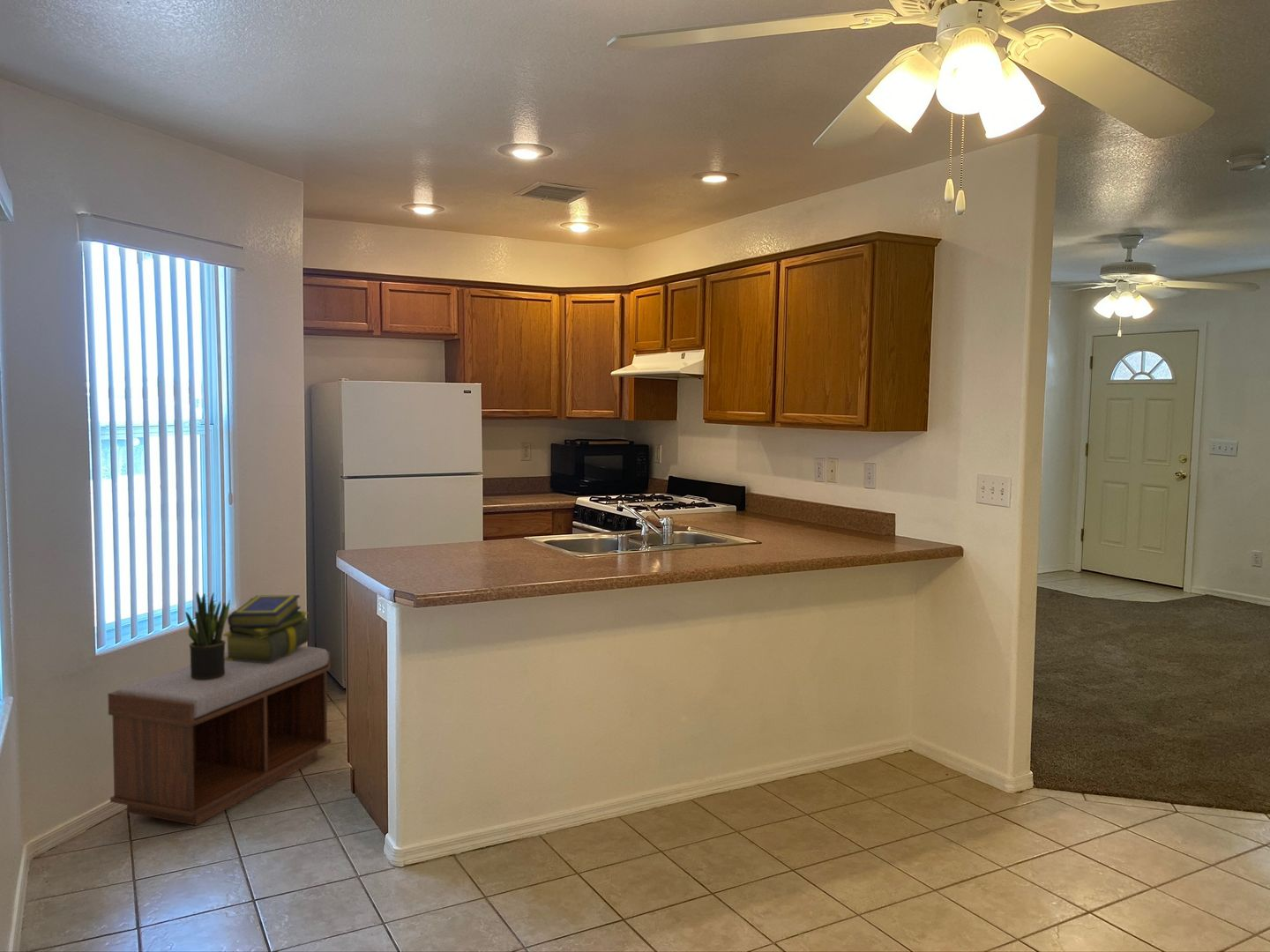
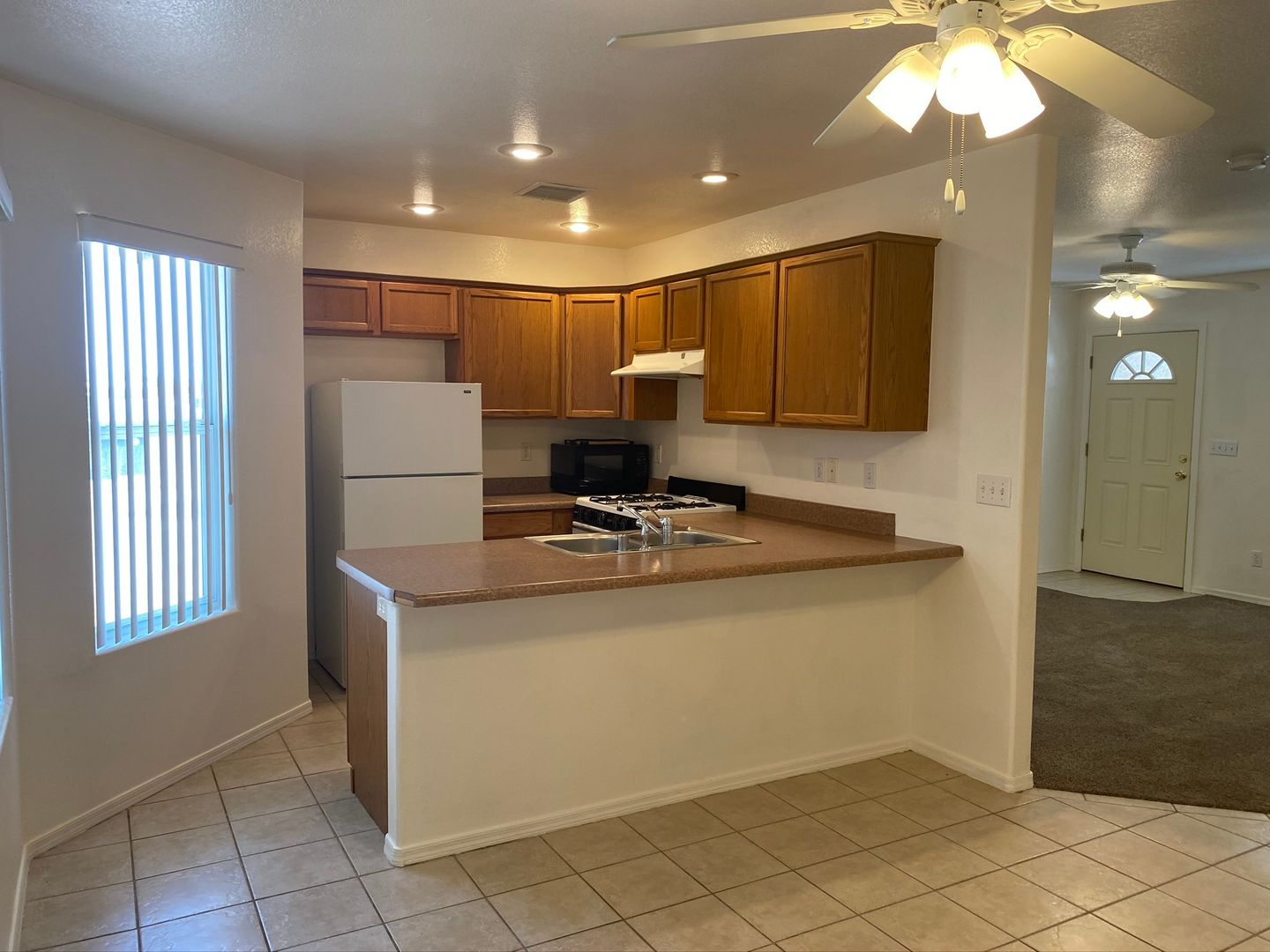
- potted plant [184,591,231,680]
- stack of books [222,594,310,663]
- bench [107,645,332,827]
